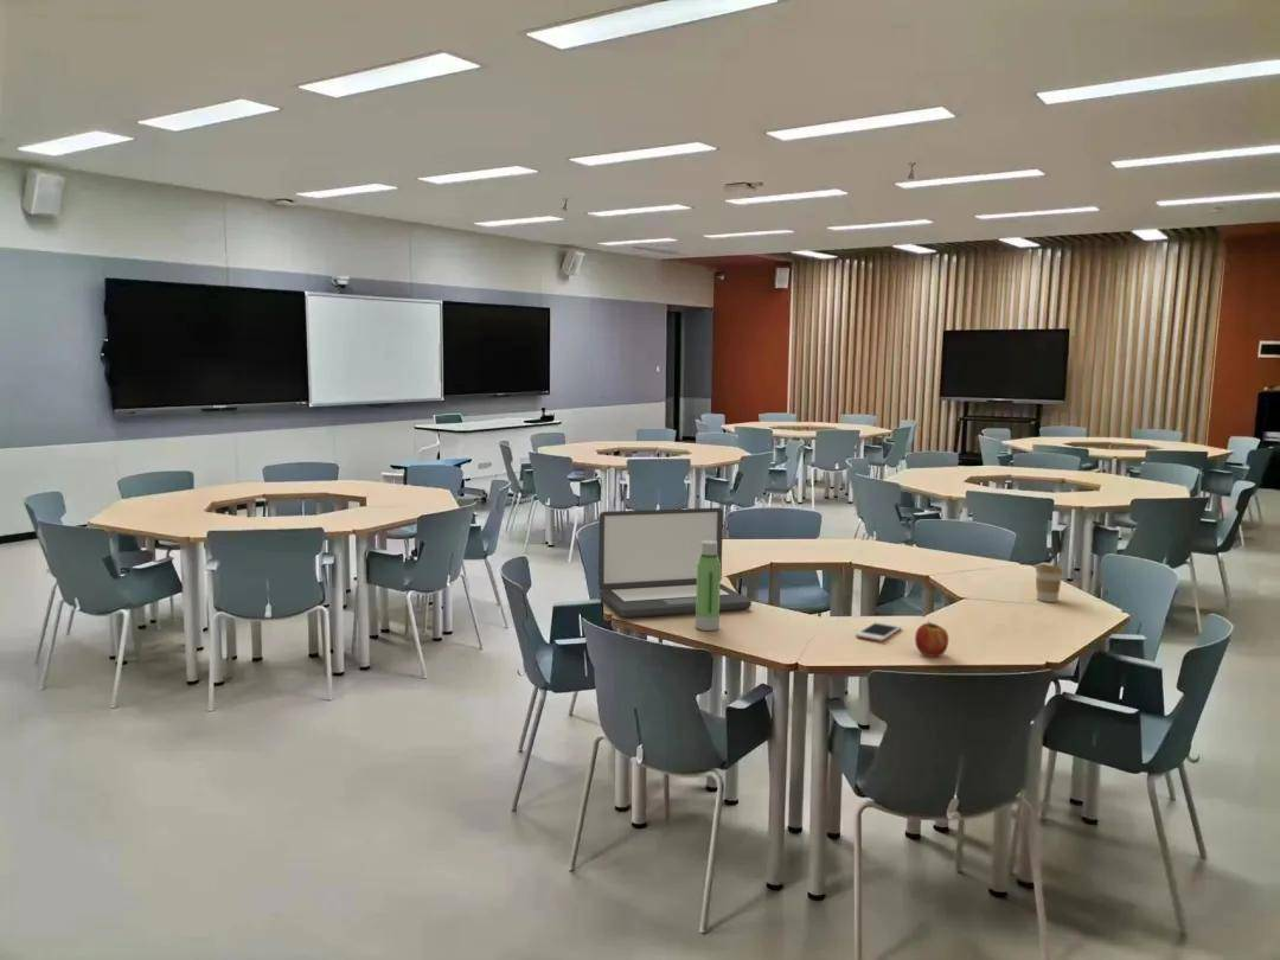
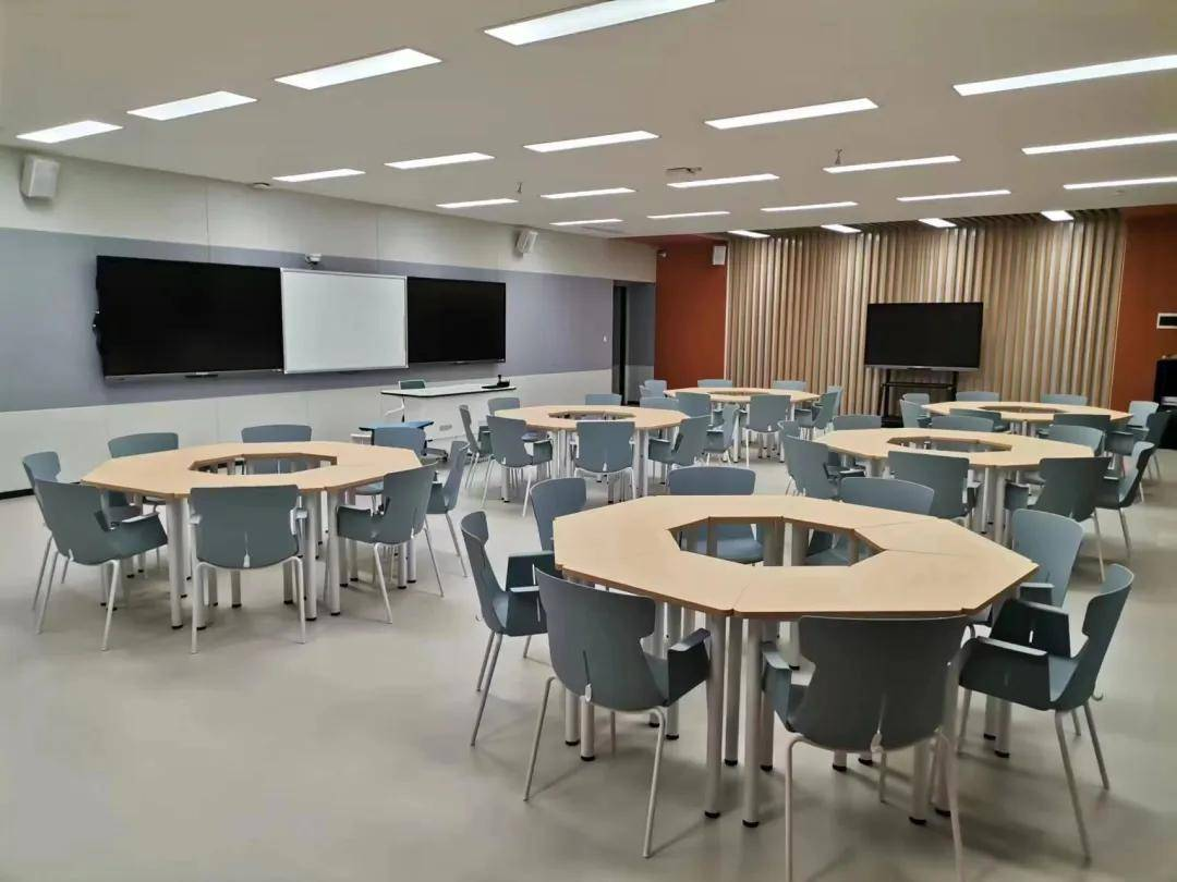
- fruit [914,620,949,658]
- coffee cup [1033,563,1064,603]
- cell phone [855,621,903,642]
- laptop [597,507,753,619]
- water bottle [695,540,722,632]
